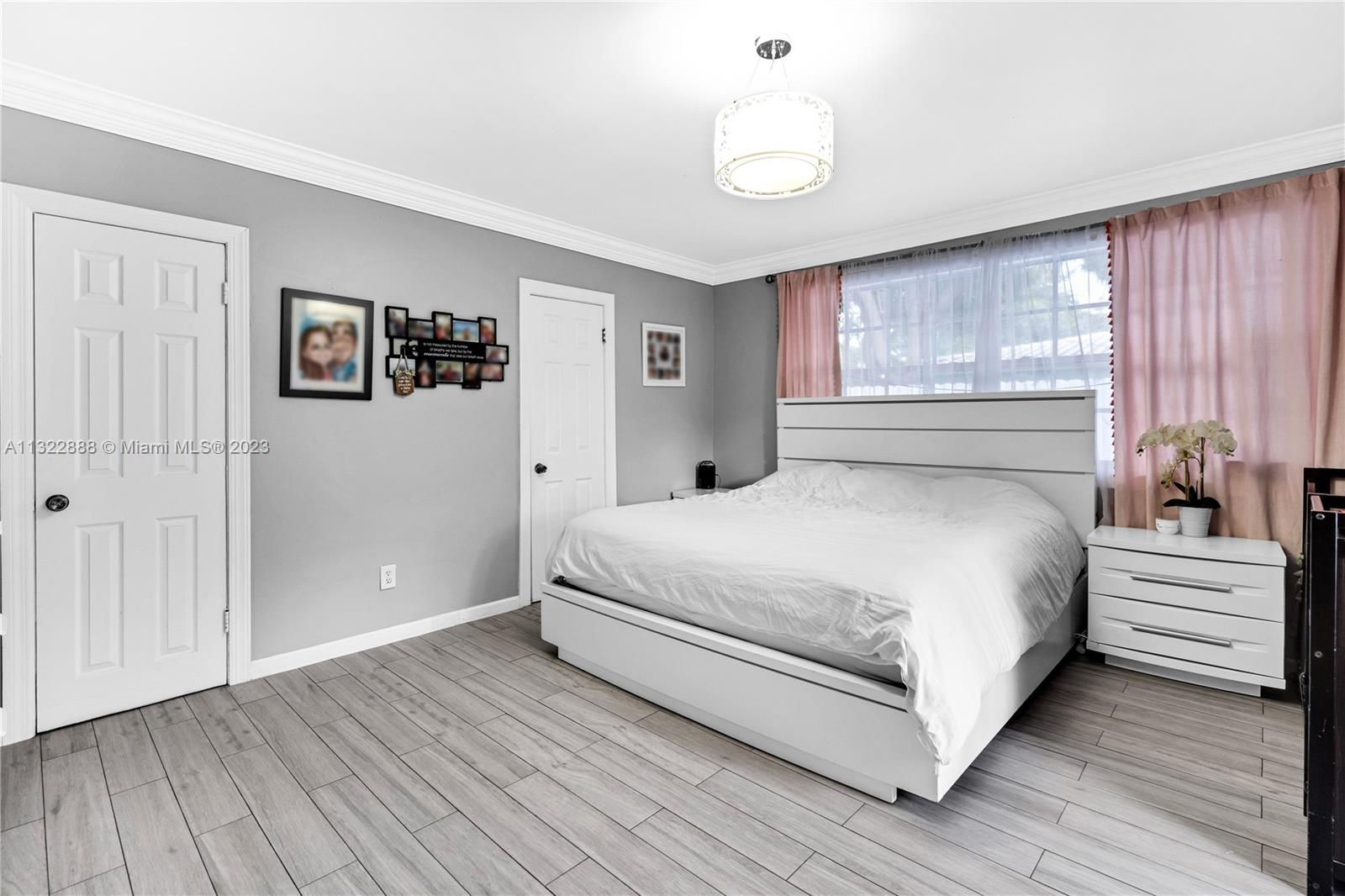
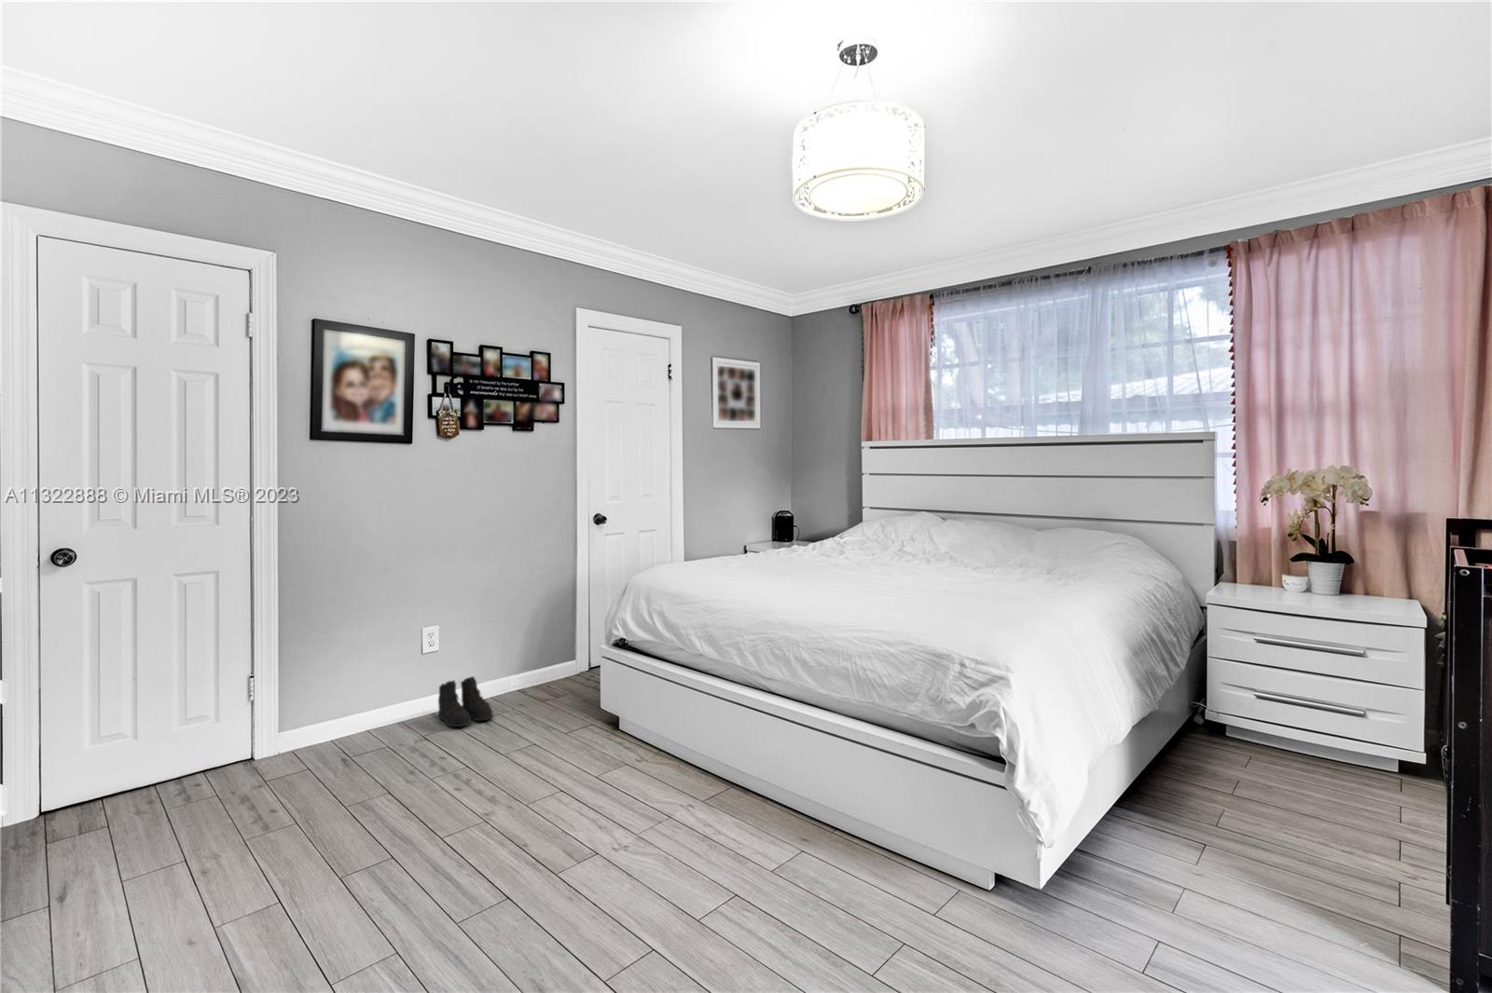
+ boots [437,675,495,728]
